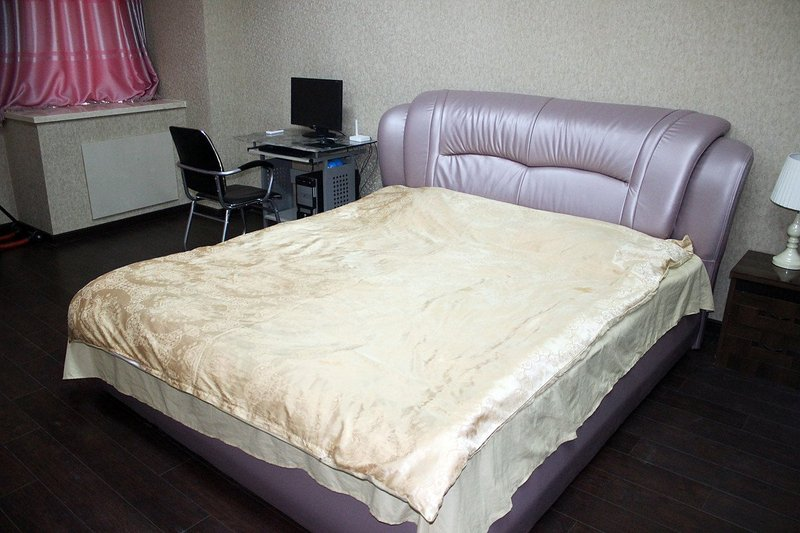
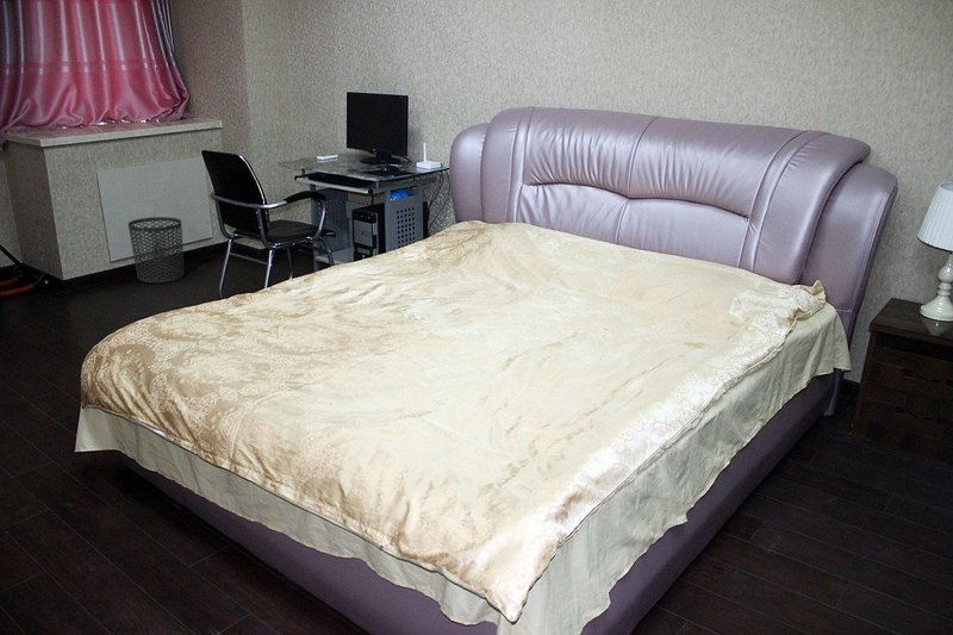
+ waste bin [127,216,186,285]
